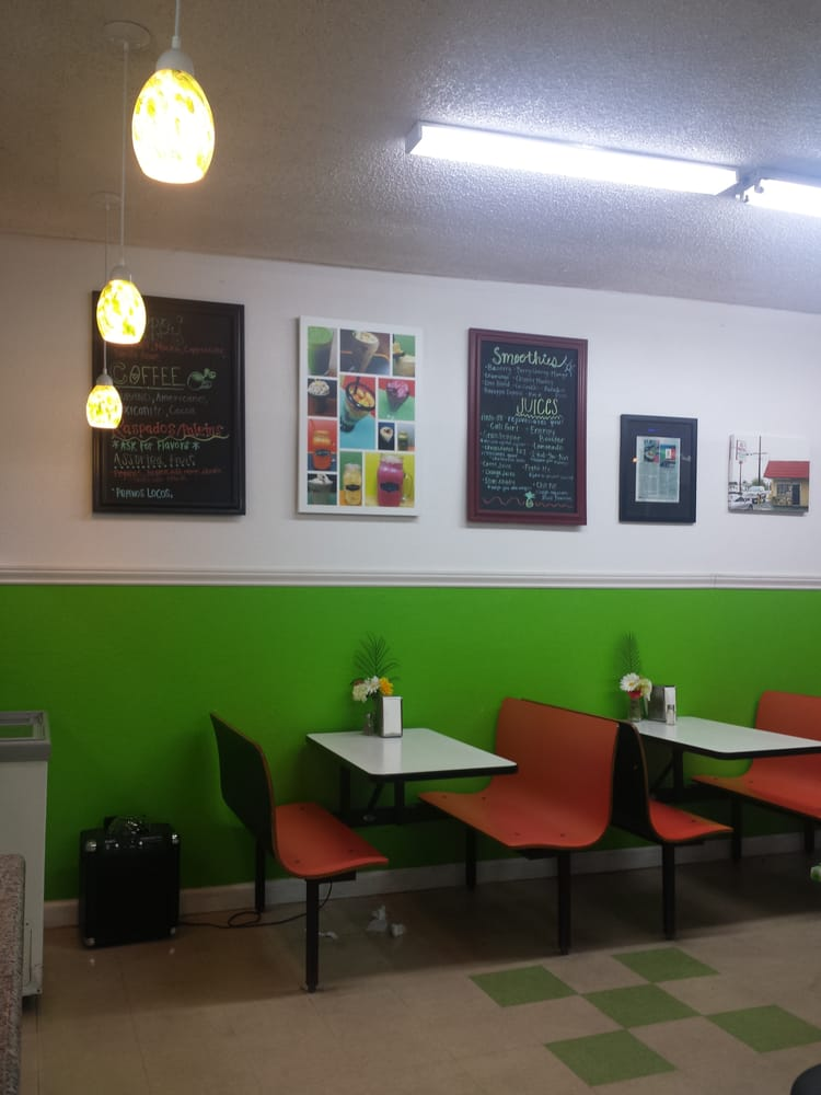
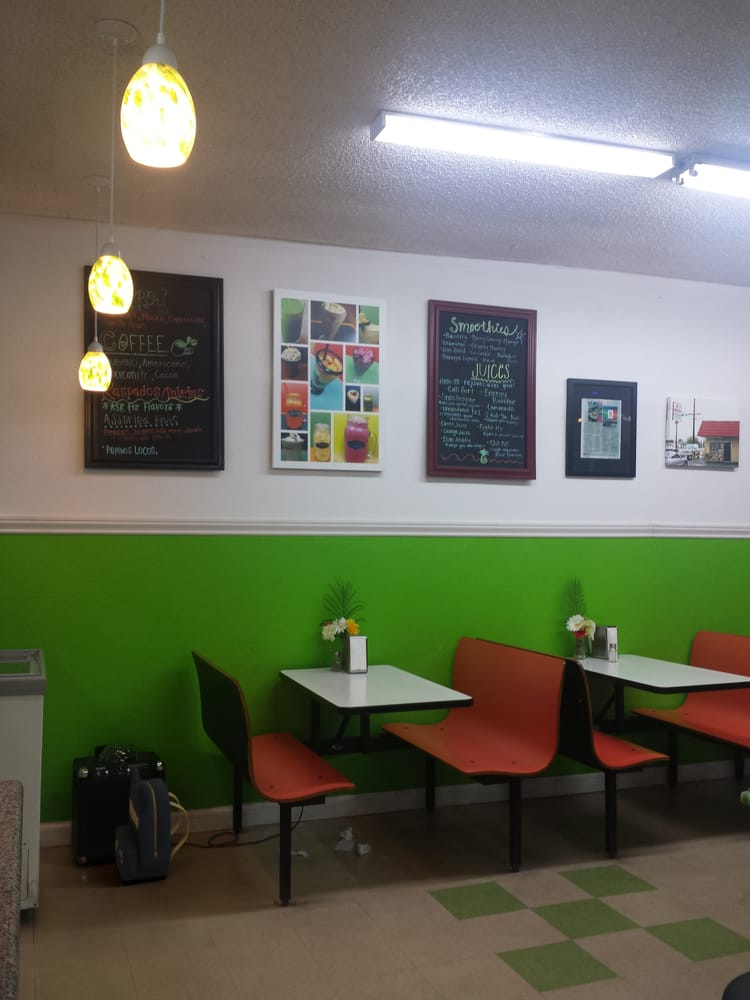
+ backpack [114,764,190,882]
